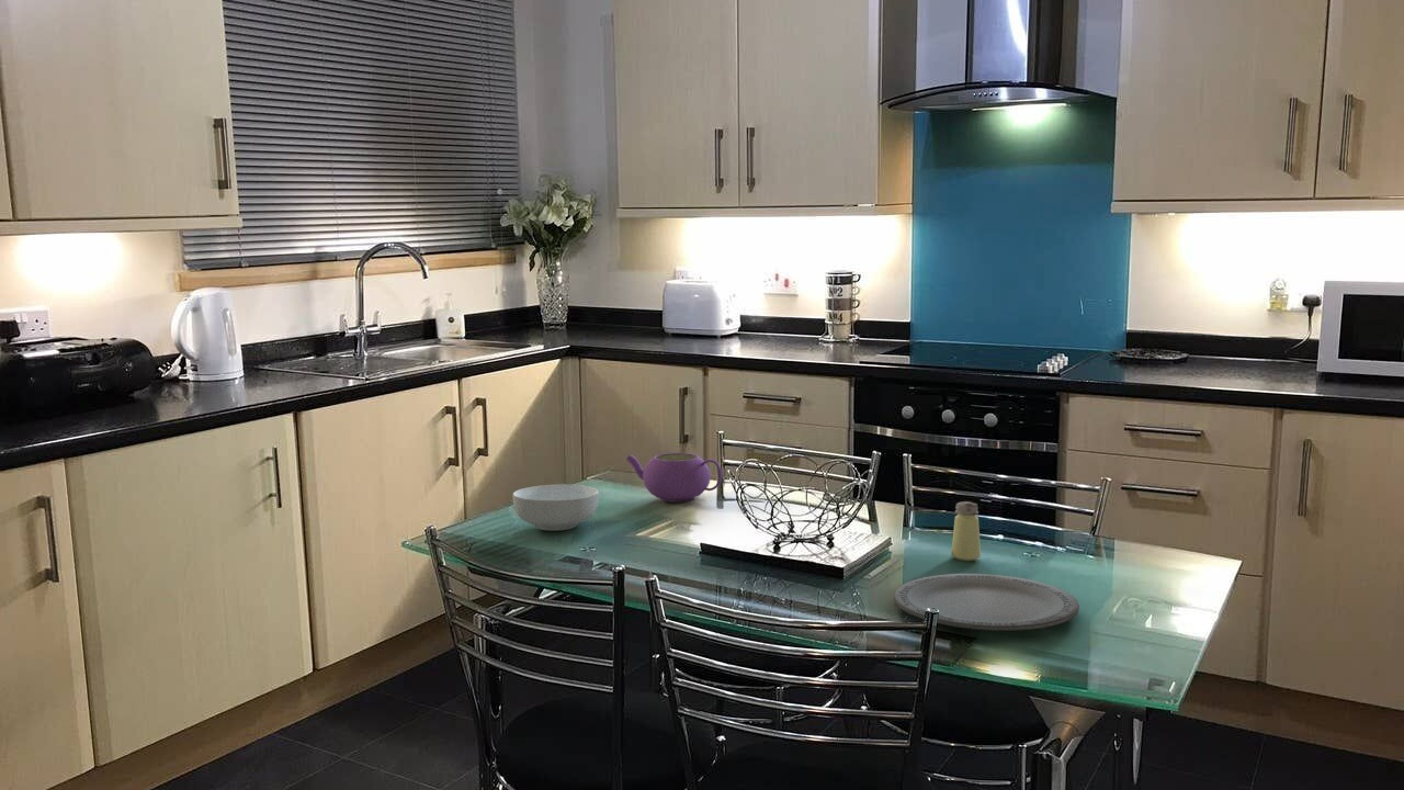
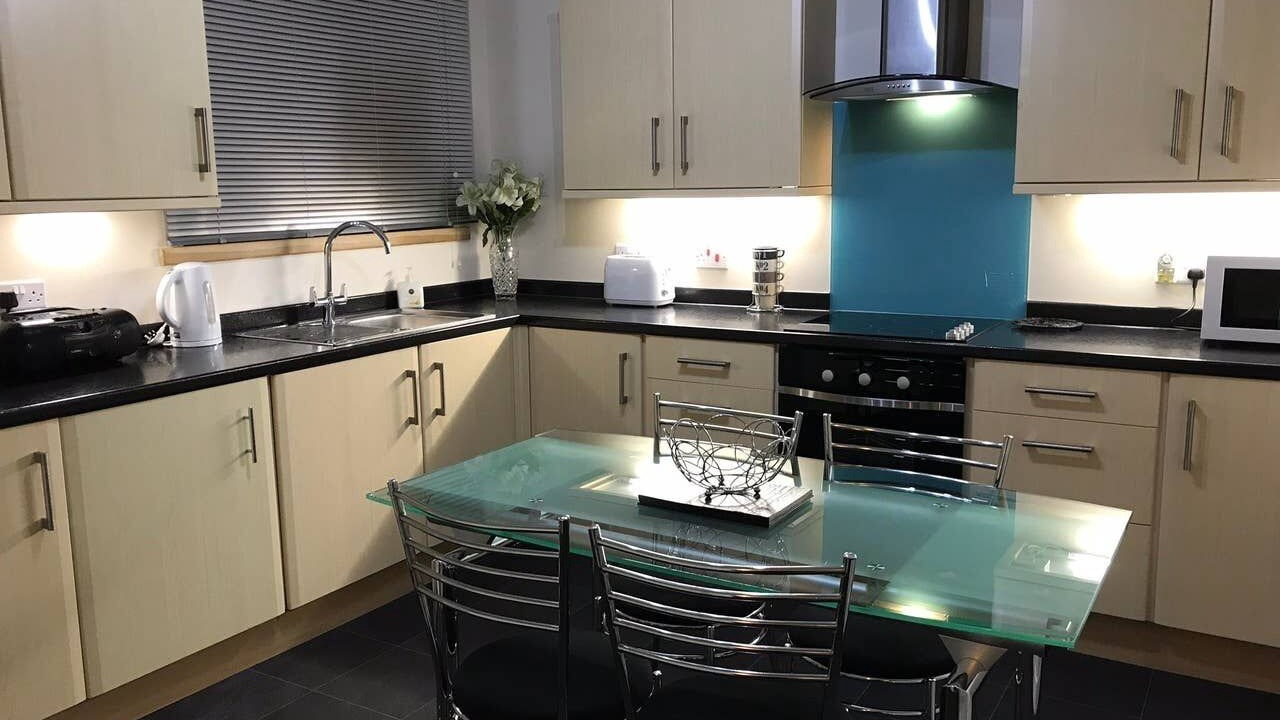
- plate [893,573,1080,632]
- cereal bowl [512,483,600,532]
- teapot [625,452,723,503]
- saltshaker [950,500,982,562]
